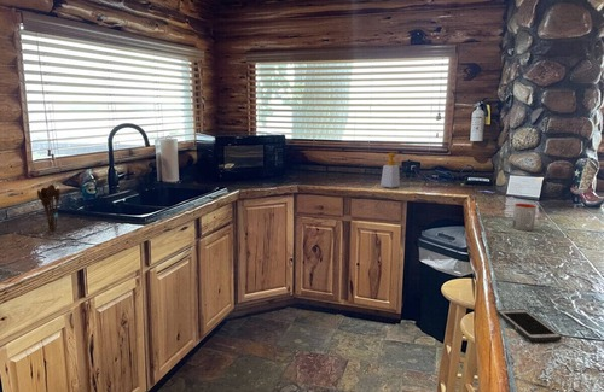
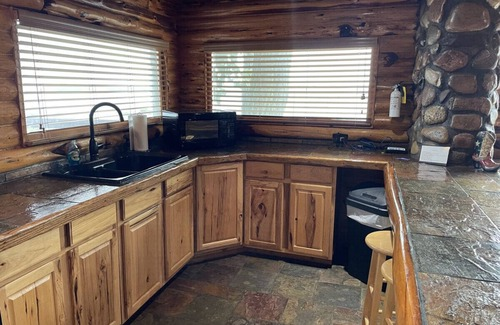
- soap bottle [379,152,401,189]
- cell phone [496,308,563,343]
- mug [511,203,538,232]
- utensil holder [36,183,62,232]
